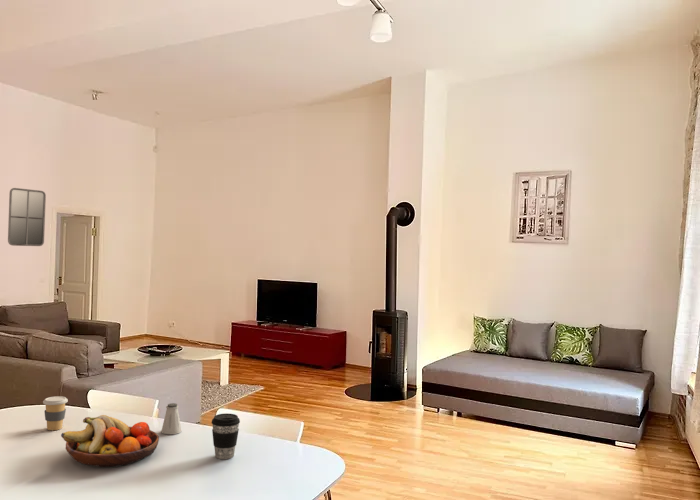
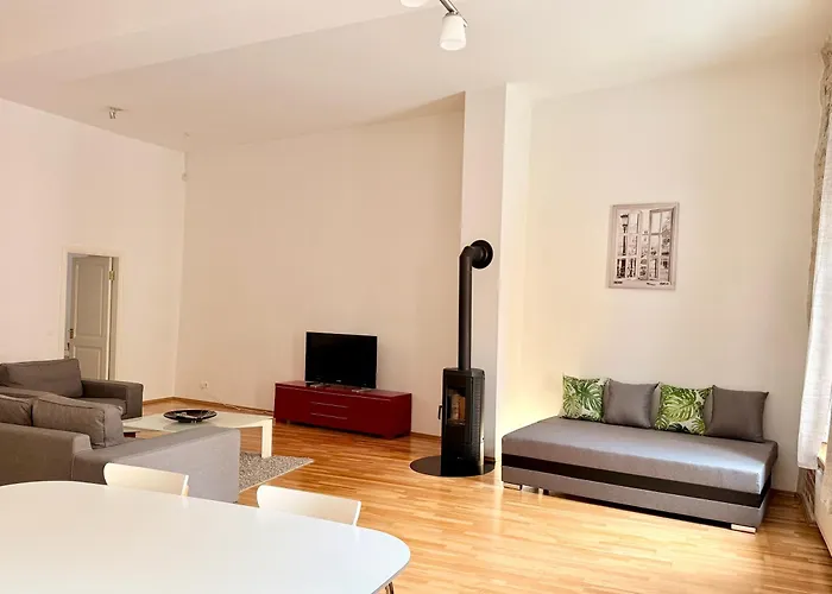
- fruit bowl [60,414,160,468]
- home mirror [7,187,47,247]
- saltshaker [160,402,182,435]
- coffee cup [42,395,69,431]
- coffee cup [211,412,241,460]
